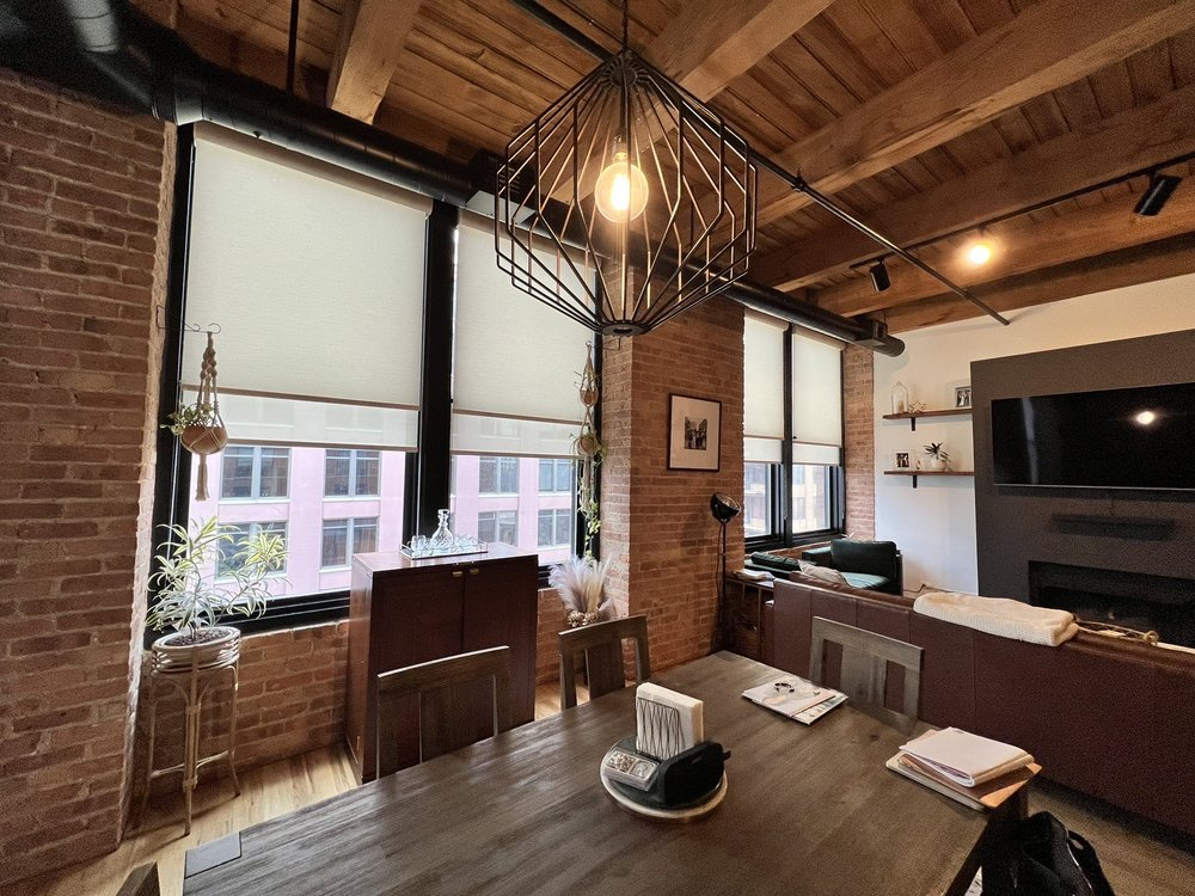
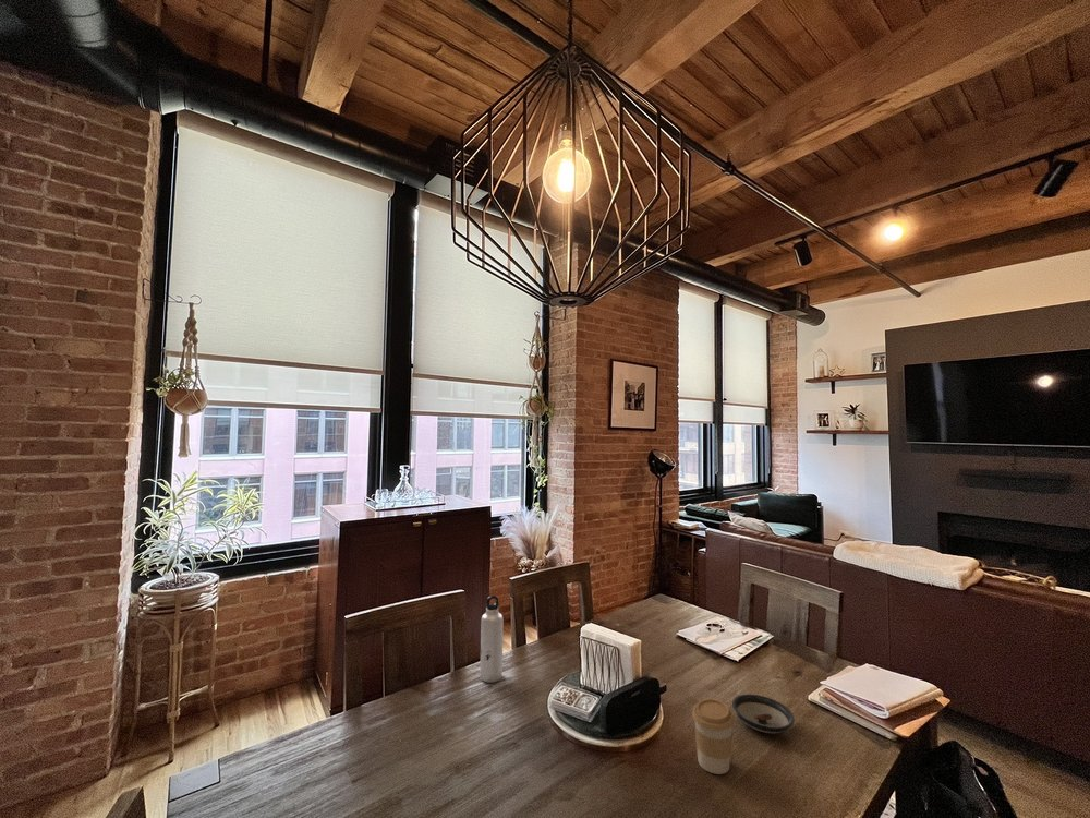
+ water bottle [479,594,505,684]
+ saucer [731,694,795,735]
+ coffee cup [691,698,736,775]
